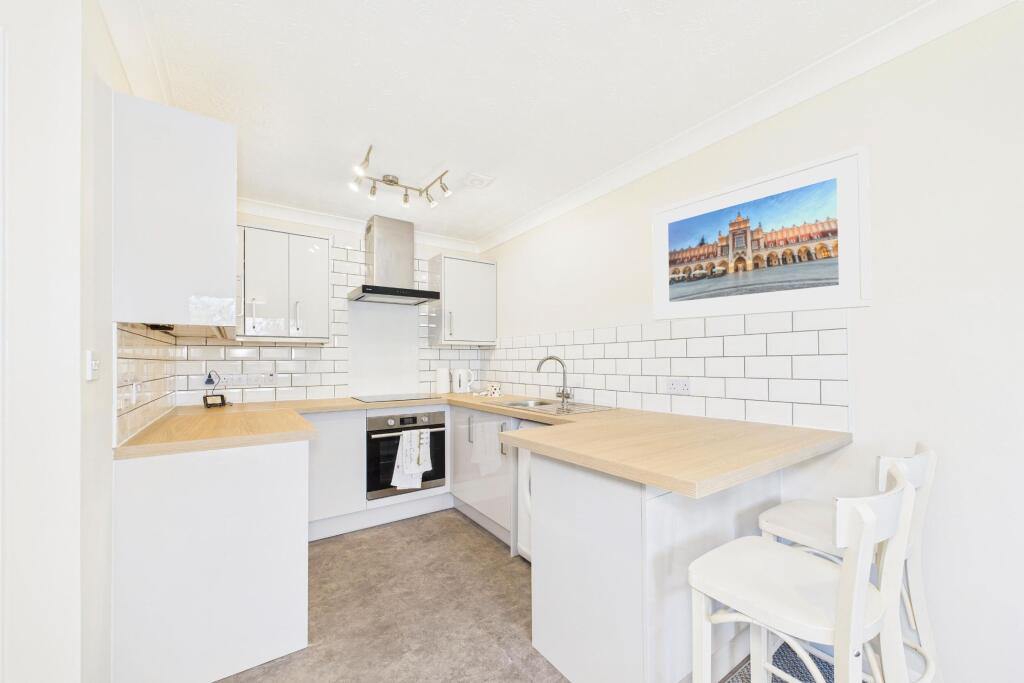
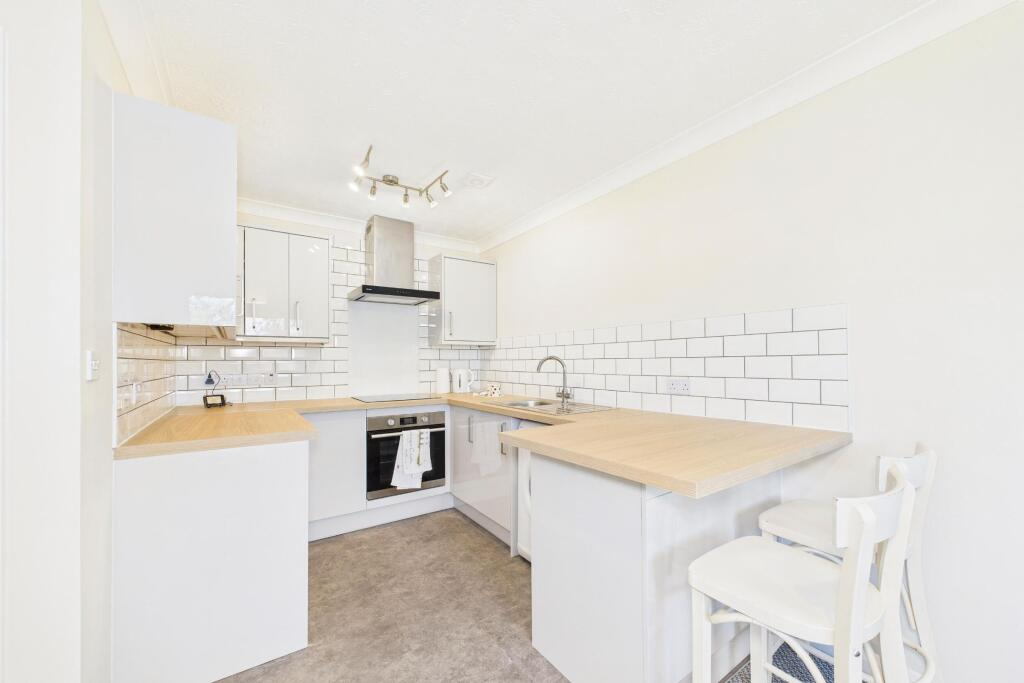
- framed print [651,144,872,321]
